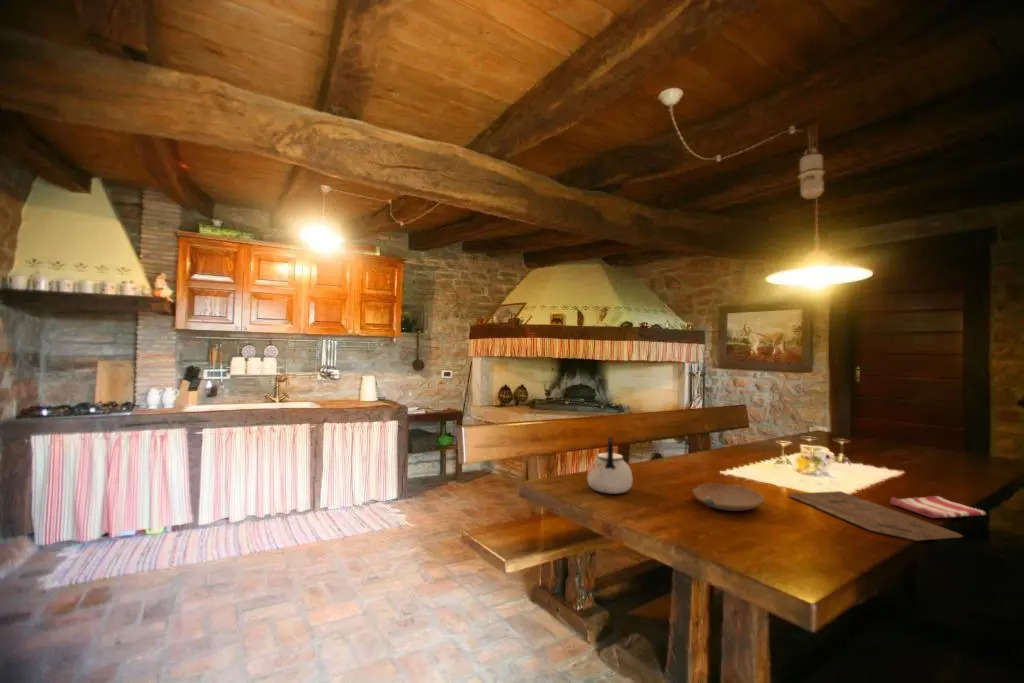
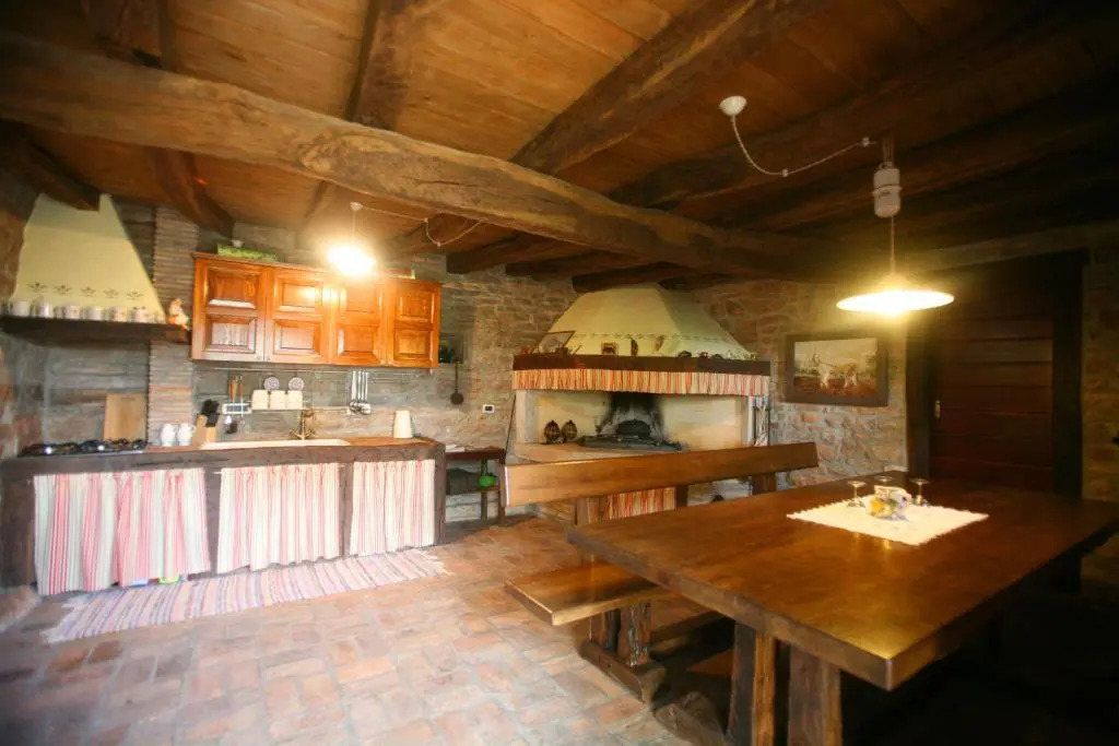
- cutting board [788,490,964,542]
- kettle [586,436,633,495]
- dish towel [889,495,987,519]
- bowl [692,482,765,512]
